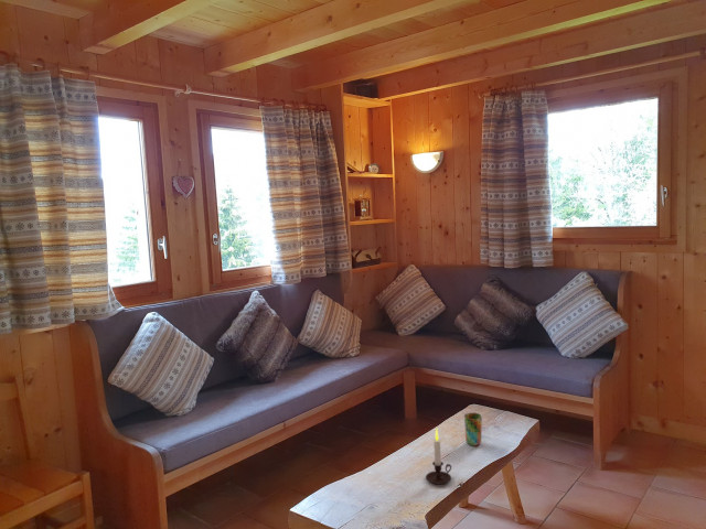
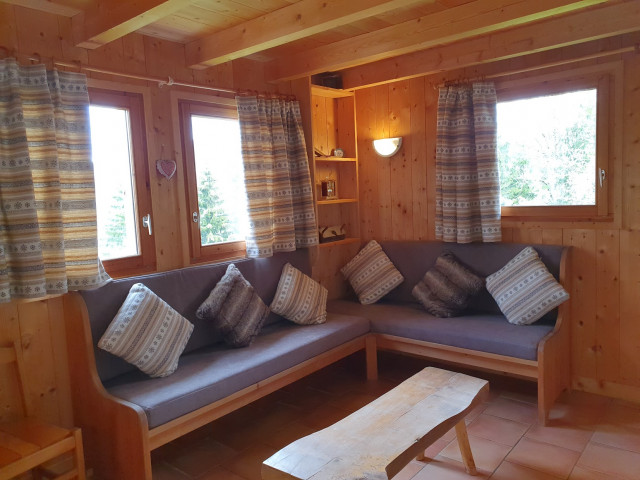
- cup [463,412,483,447]
- candle [425,427,452,485]
